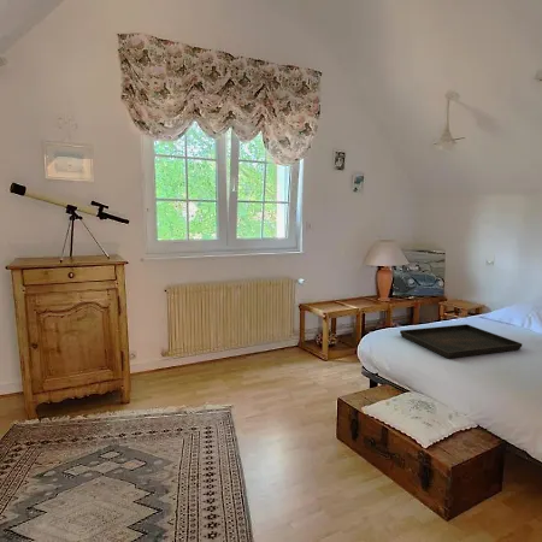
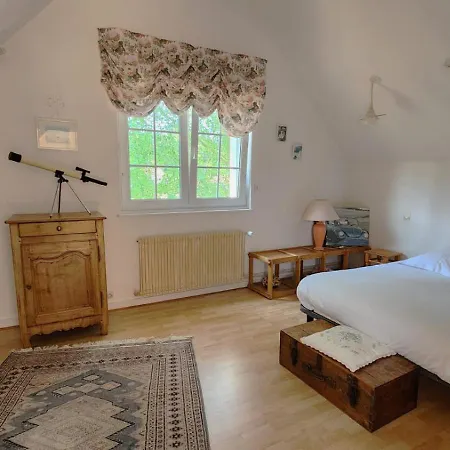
- serving tray [399,323,523,359]
